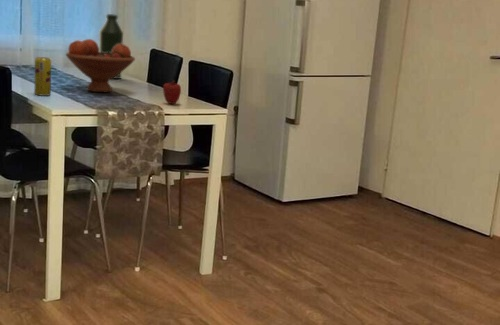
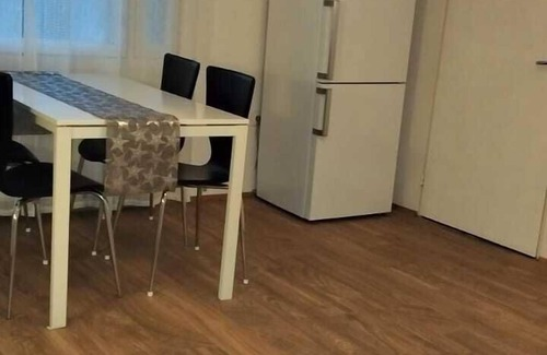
- beverage can [33,56,52,97]
- apple [162,79,182,105]
- bottle [98,13,124,80]
- fruit bowl [65,38,136,93]
